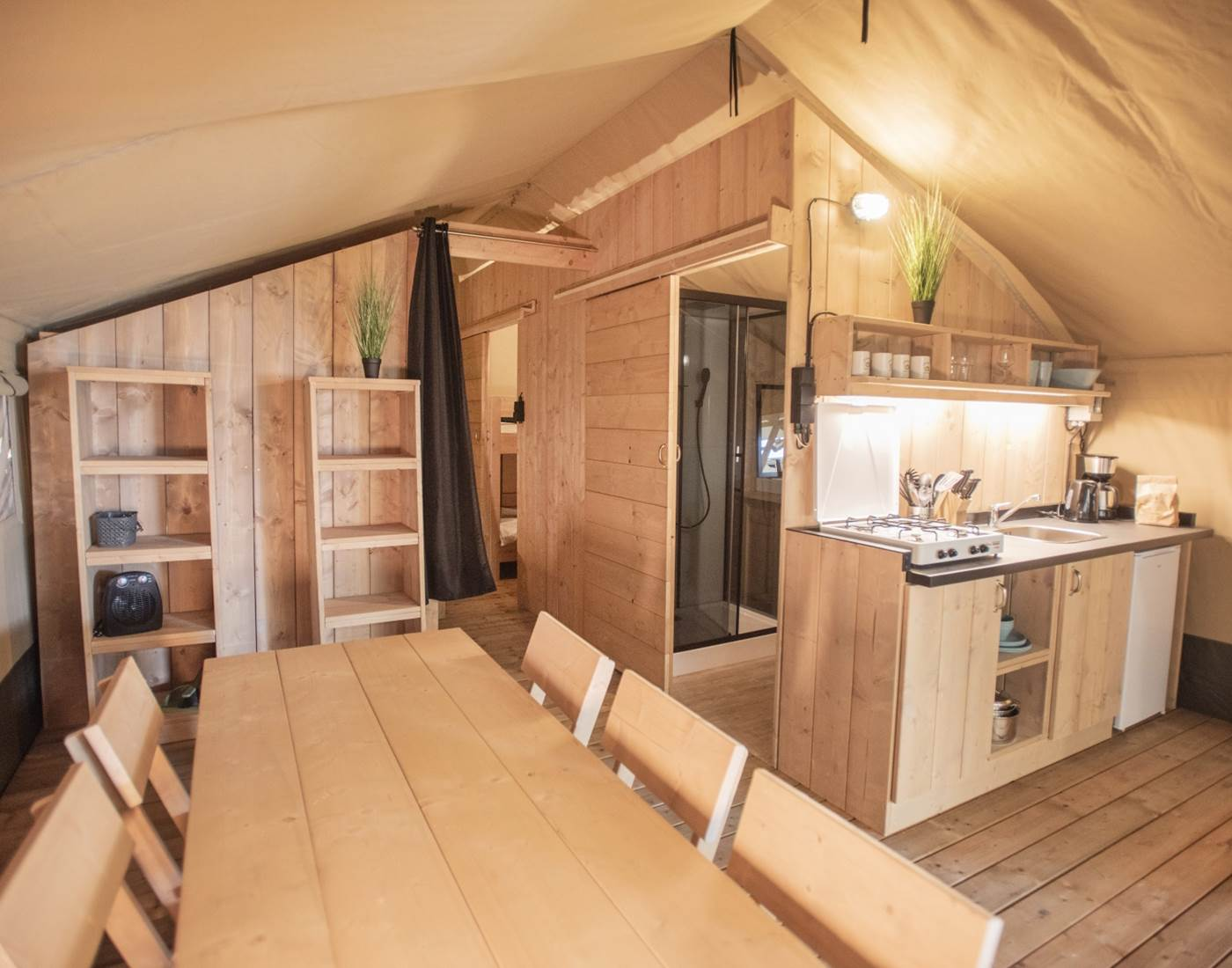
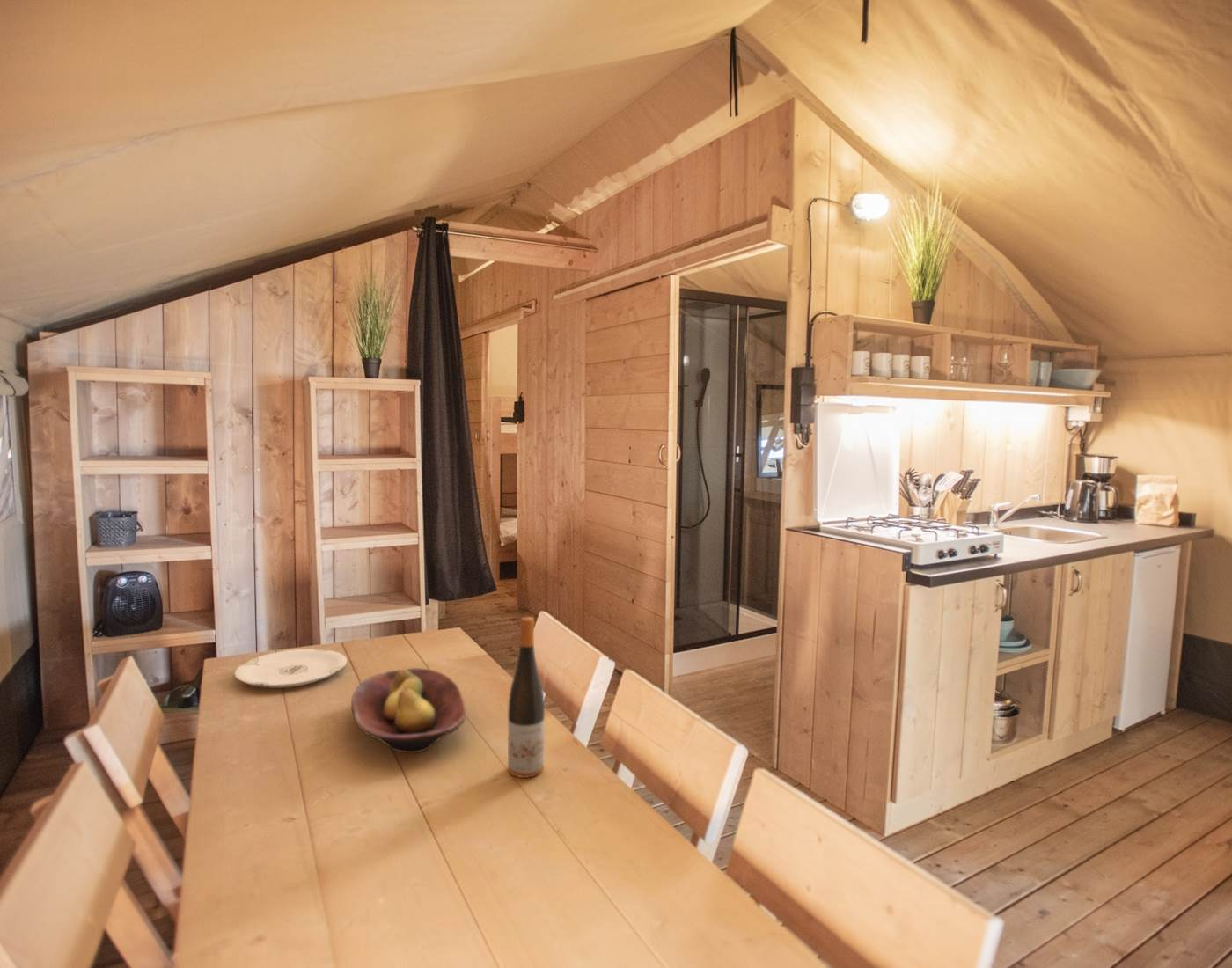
+ plate [234,648,348,689]
+ wine bottle [507,616,546,779]
+ fruit bowl [350,667,467,754]
